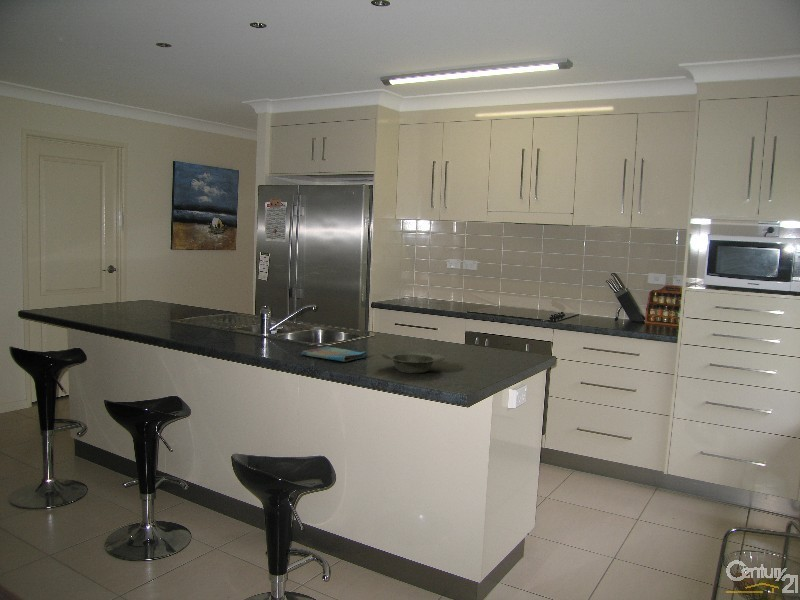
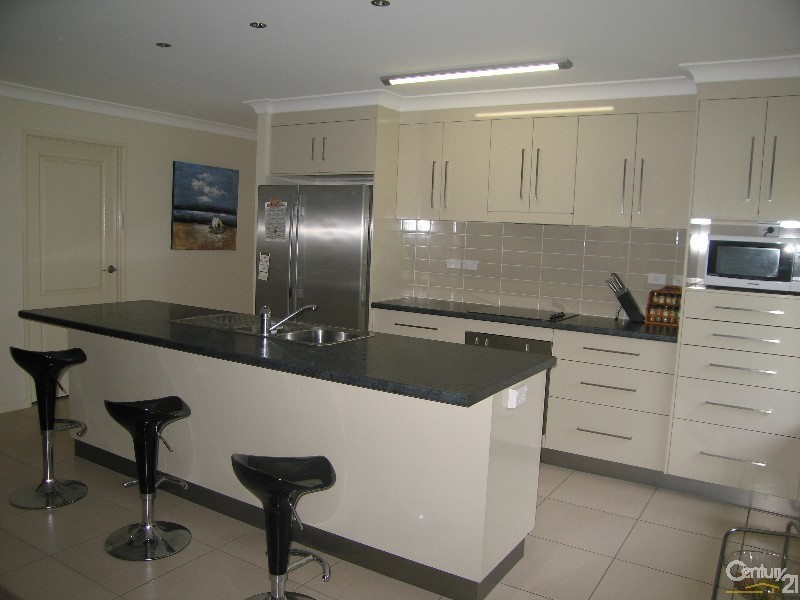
- dish towel [301,345,369,363]
- bowl [381,350,446,374]
